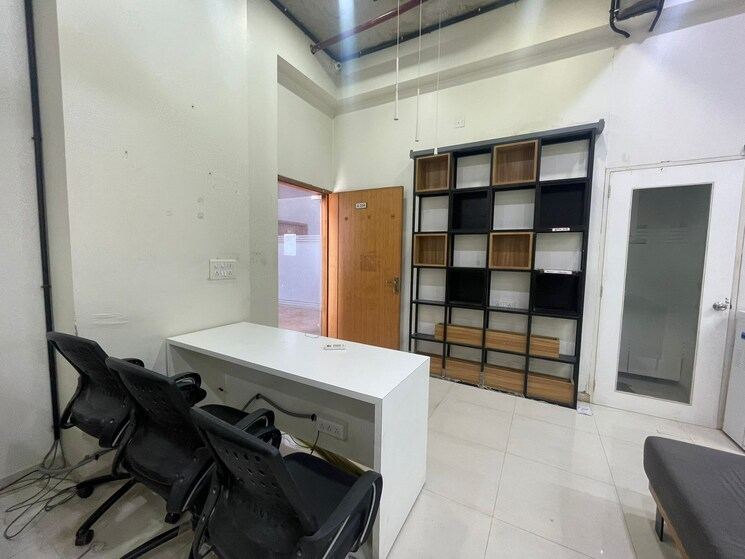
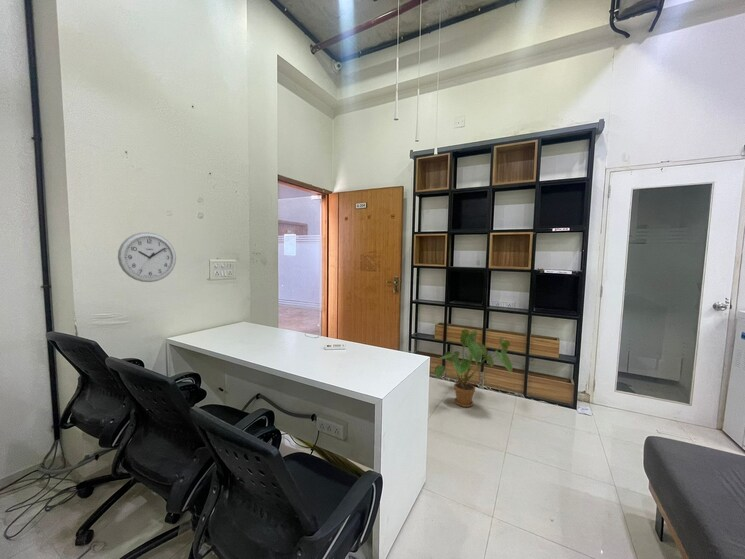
+ house plant [433,328,513,408]
+ wall clock [117,231,177,283]
